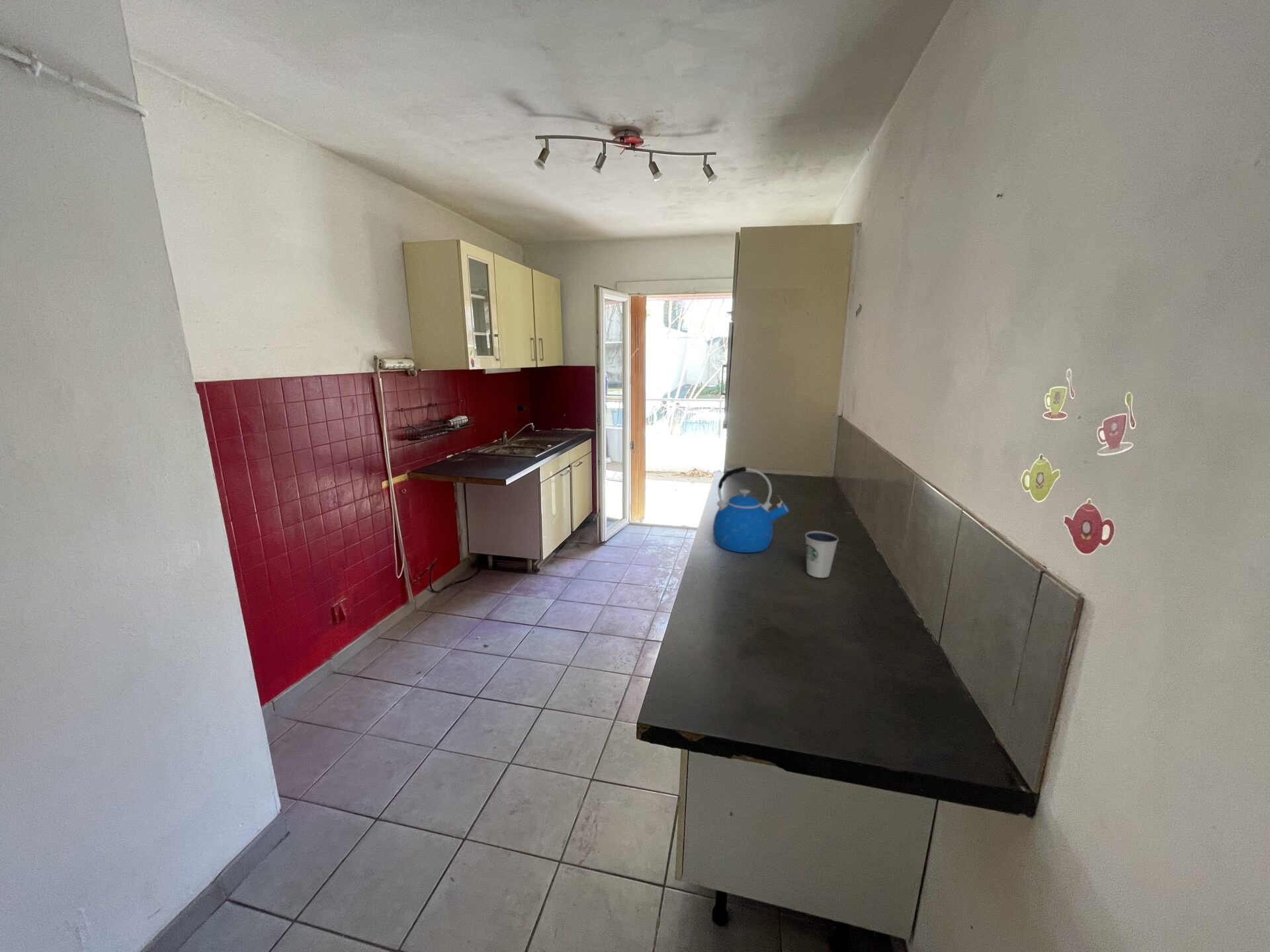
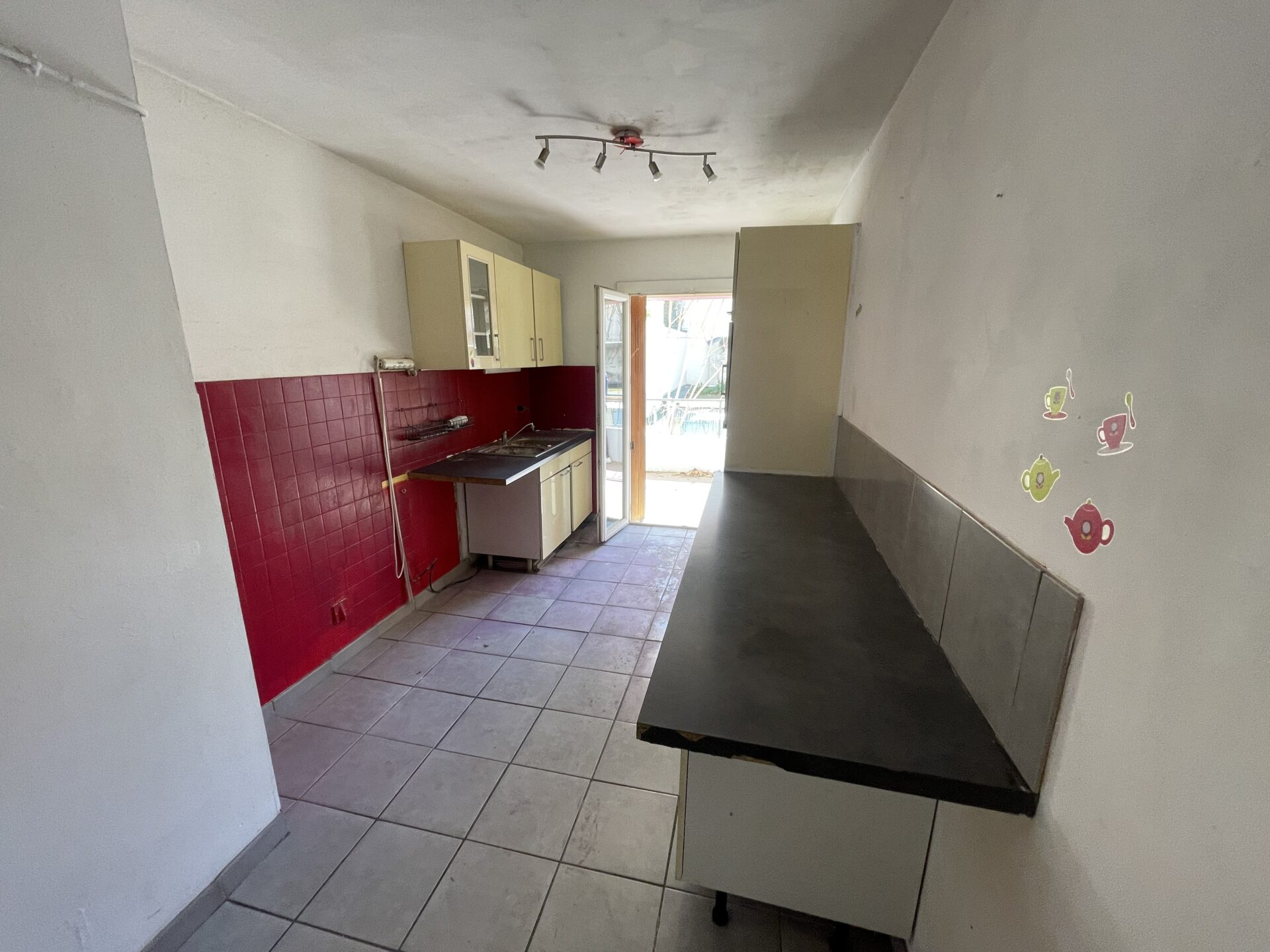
- dixie cup [804,530,839,578]
- kettle [712,465,790,553]
